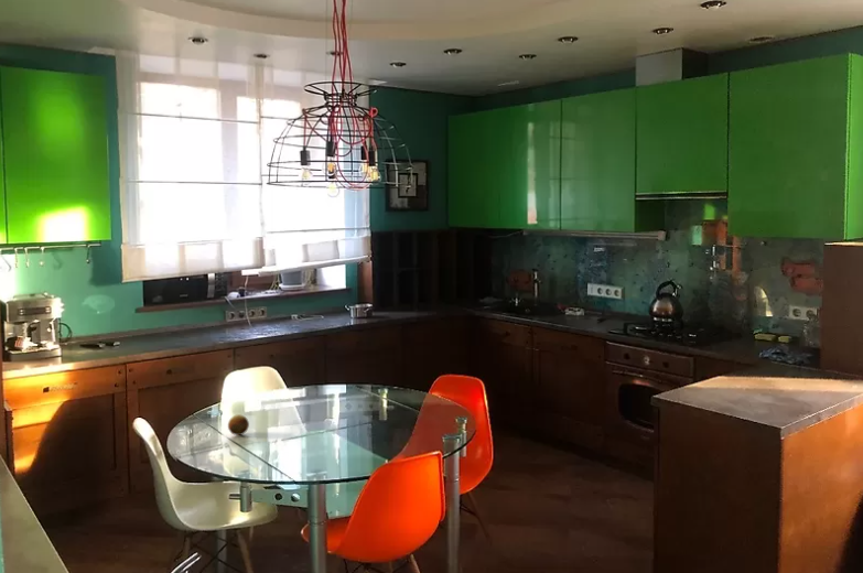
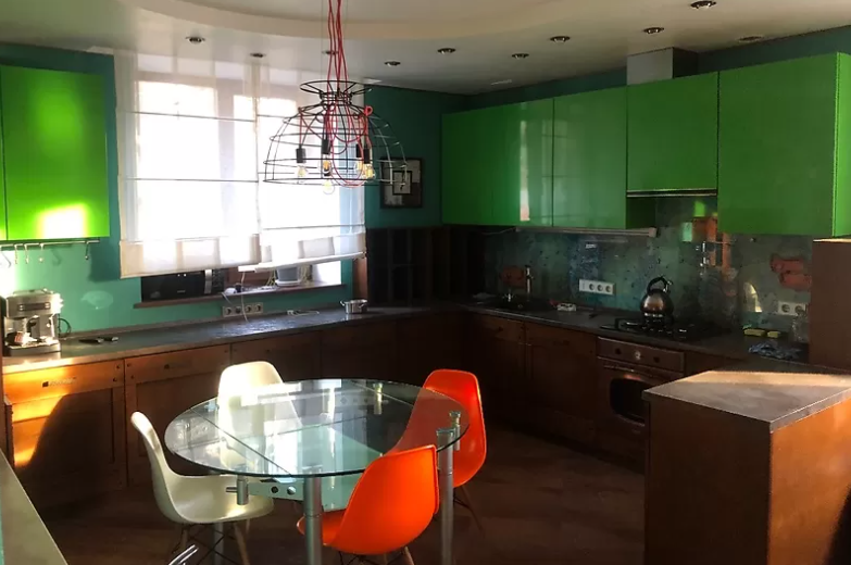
- fruit [227,413,250,436]
